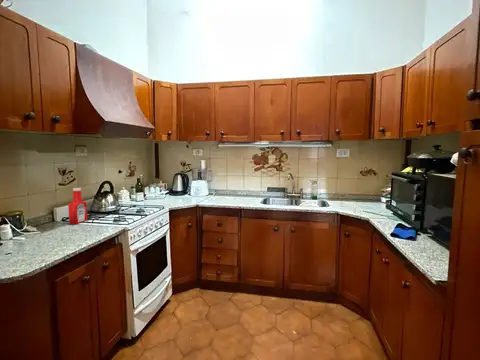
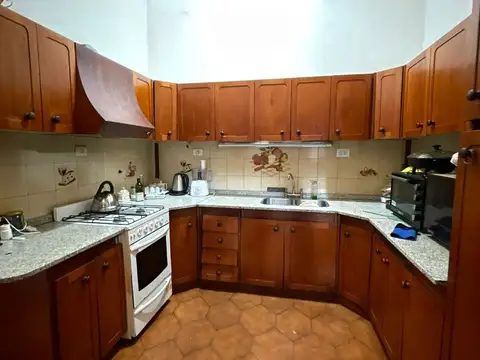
- soap bottle [67,187,88,225]
